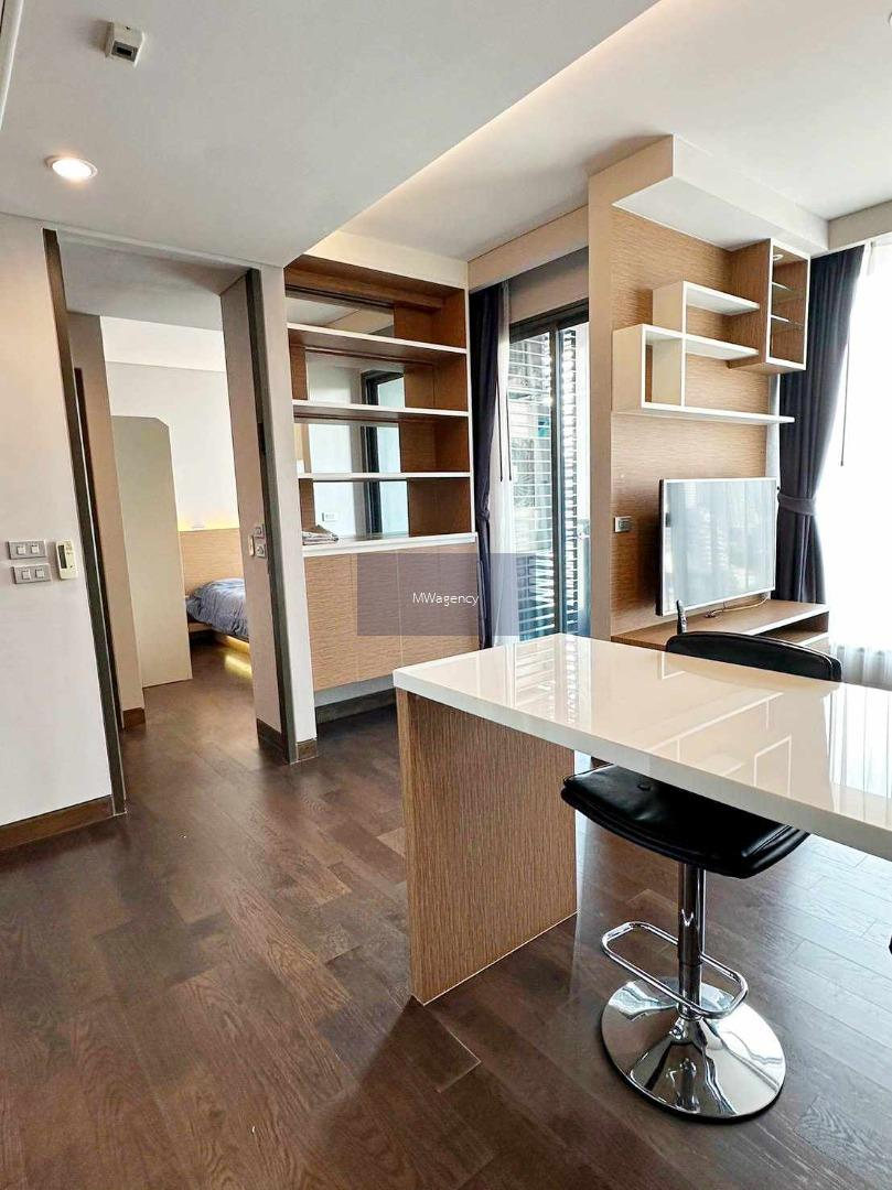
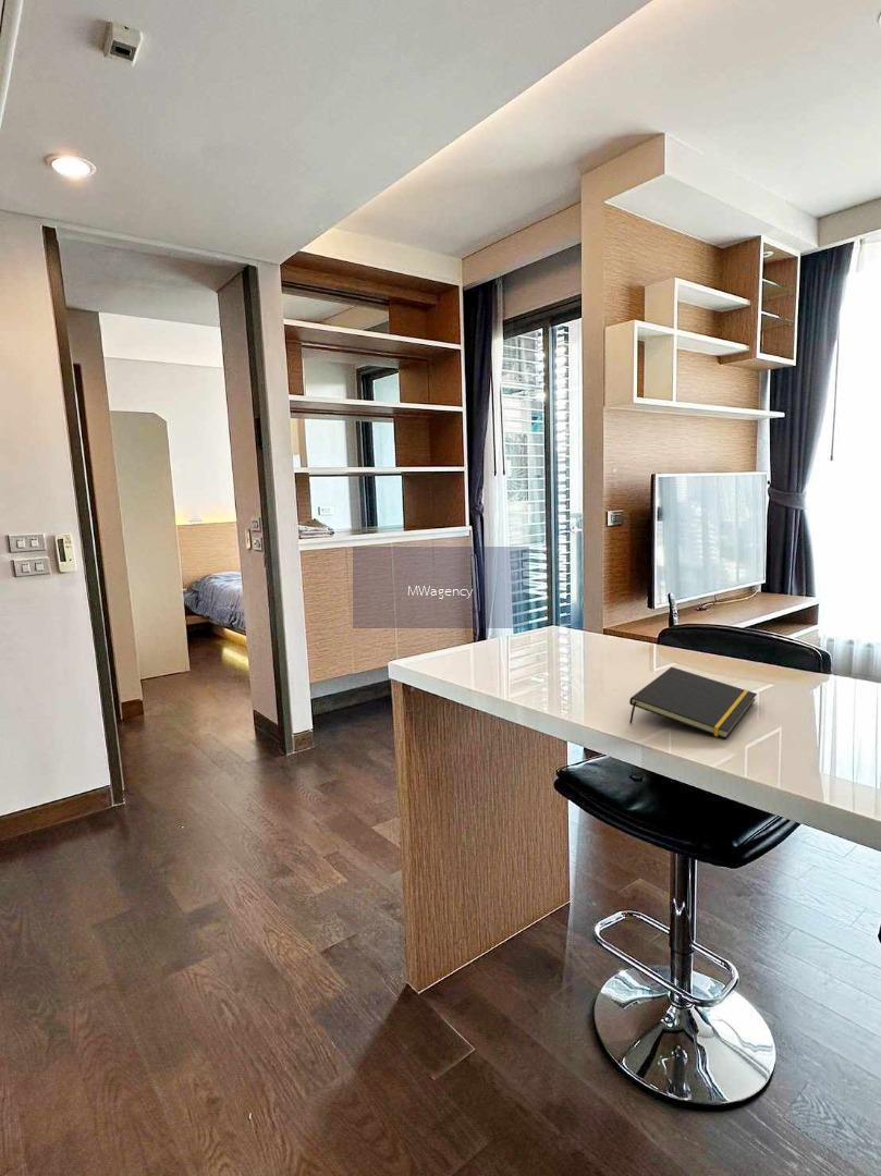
+ notepad [628,666,758,740]
